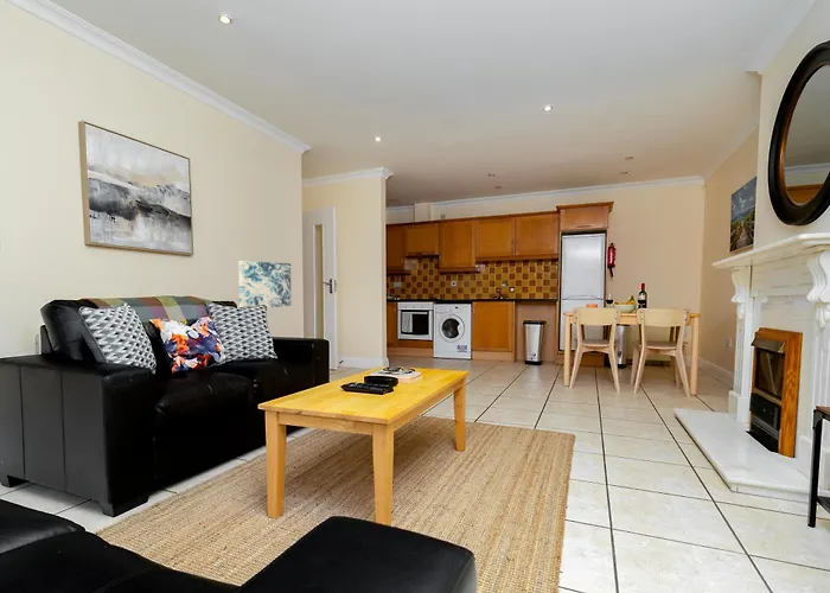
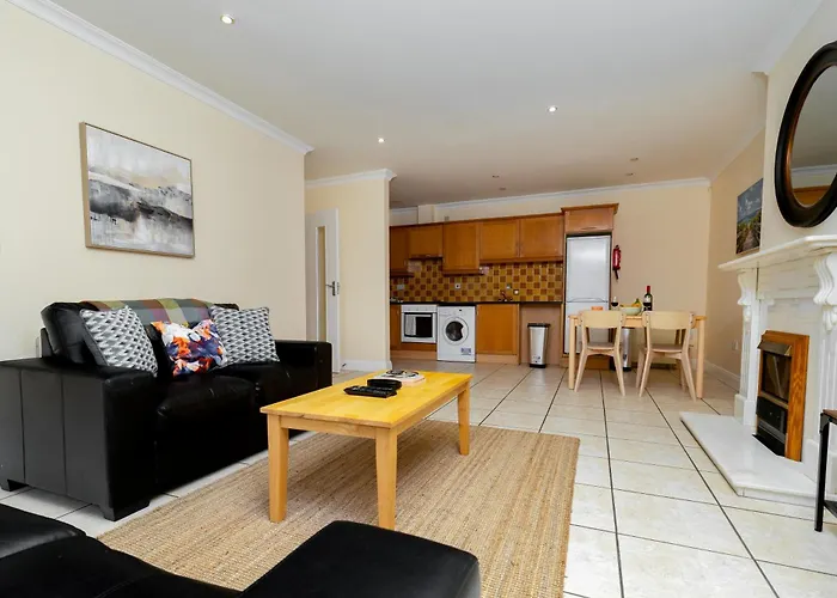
- wall art [237,260,293,308]
